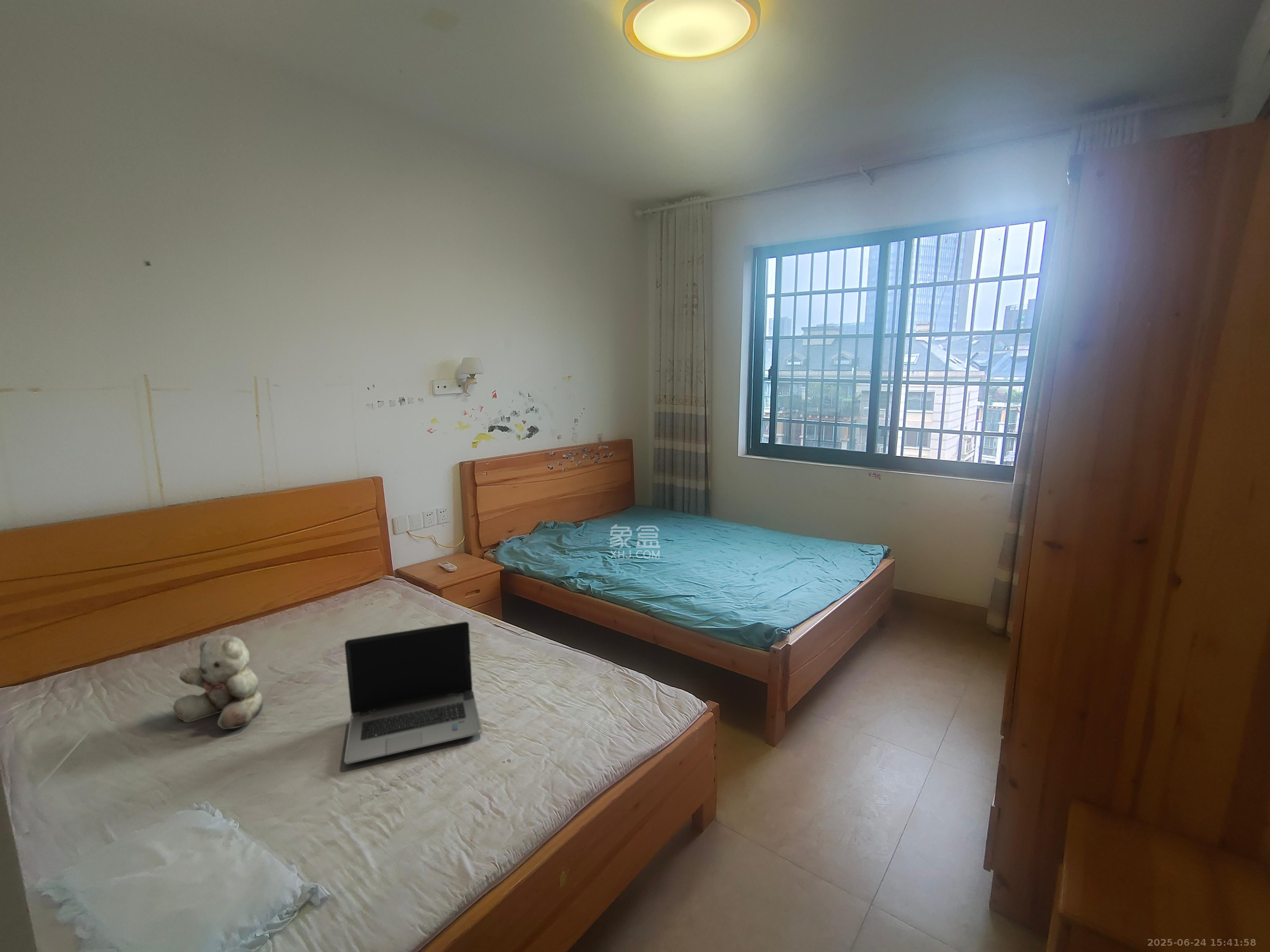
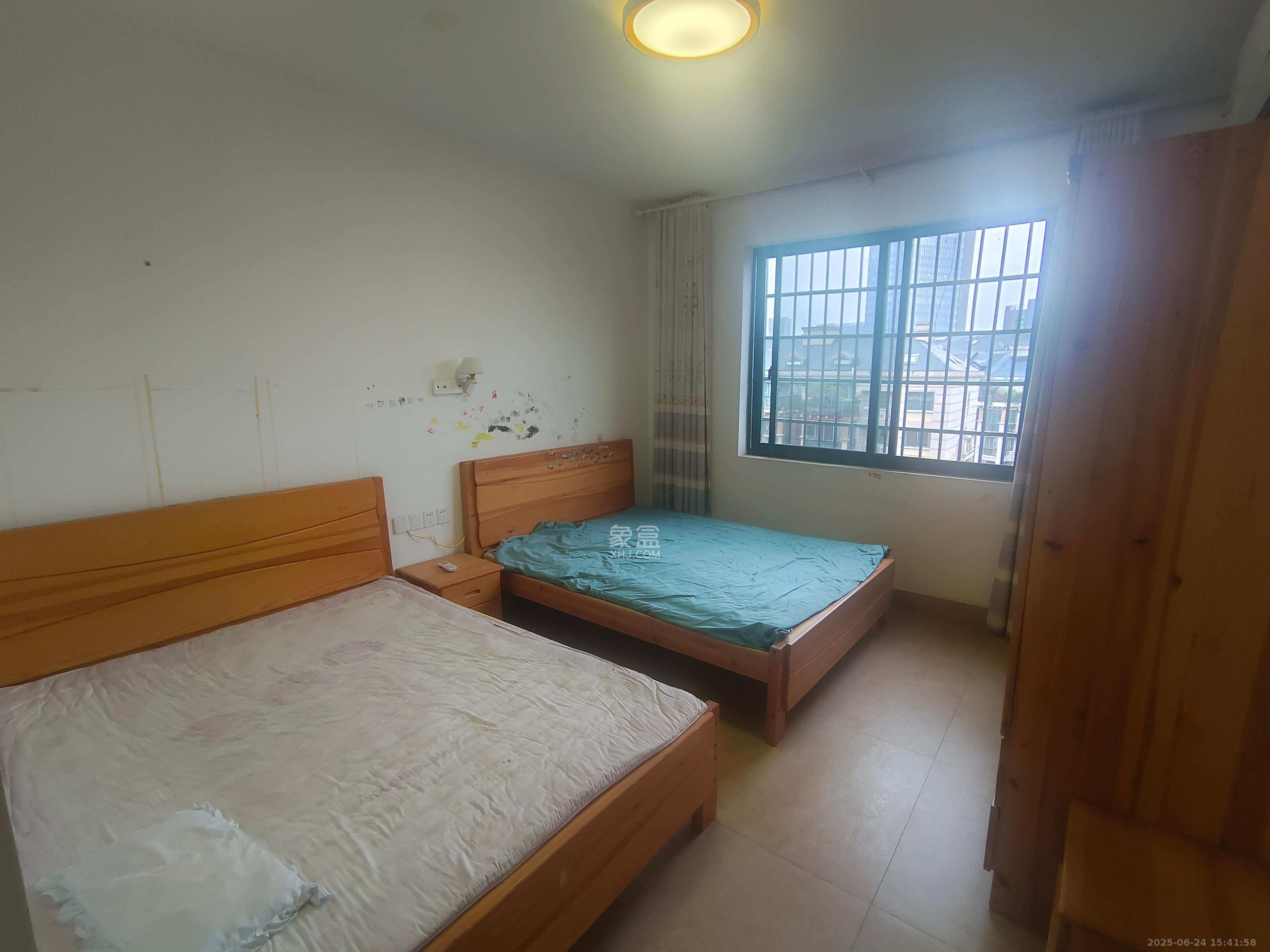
- laptop computer [344,621,483,765]
- teddy bear [173,634,264,729]
